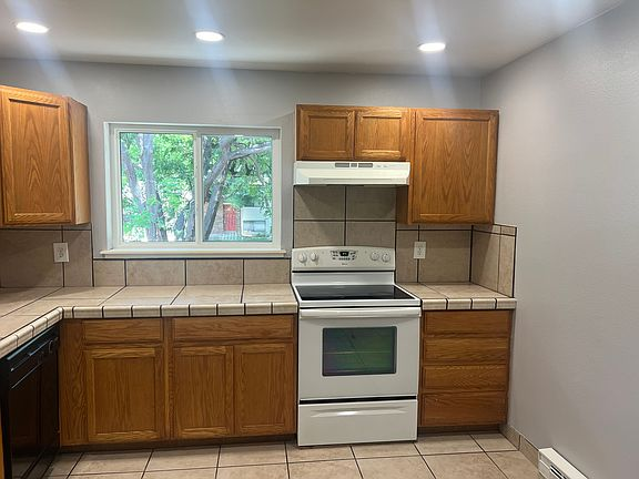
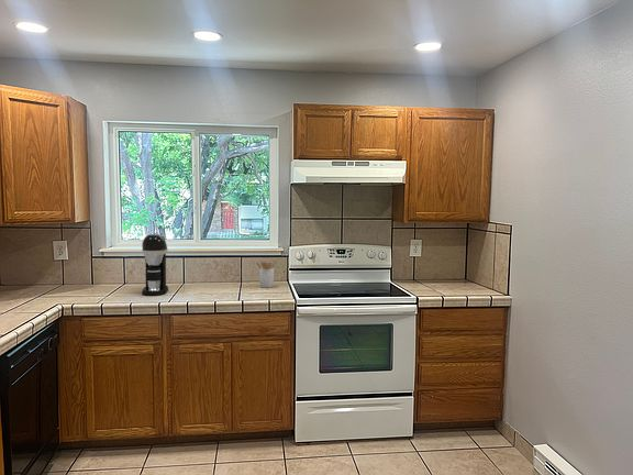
+ coffee maker [141,233,169,297]
+ utensil holder [255,258,277,289]
